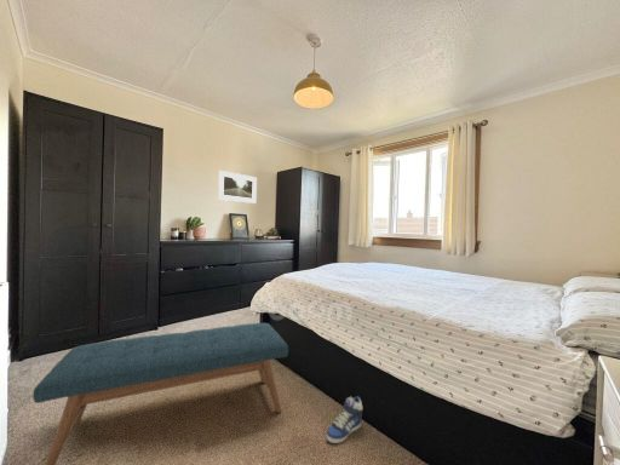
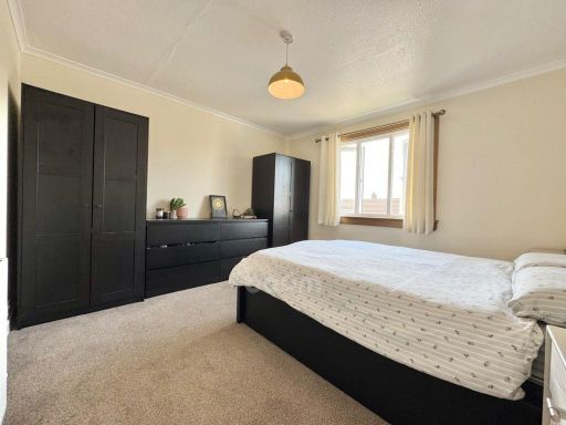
- bench [31,322,289,465]
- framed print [217,170,258,205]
- sneaker [326,395,363,444]
